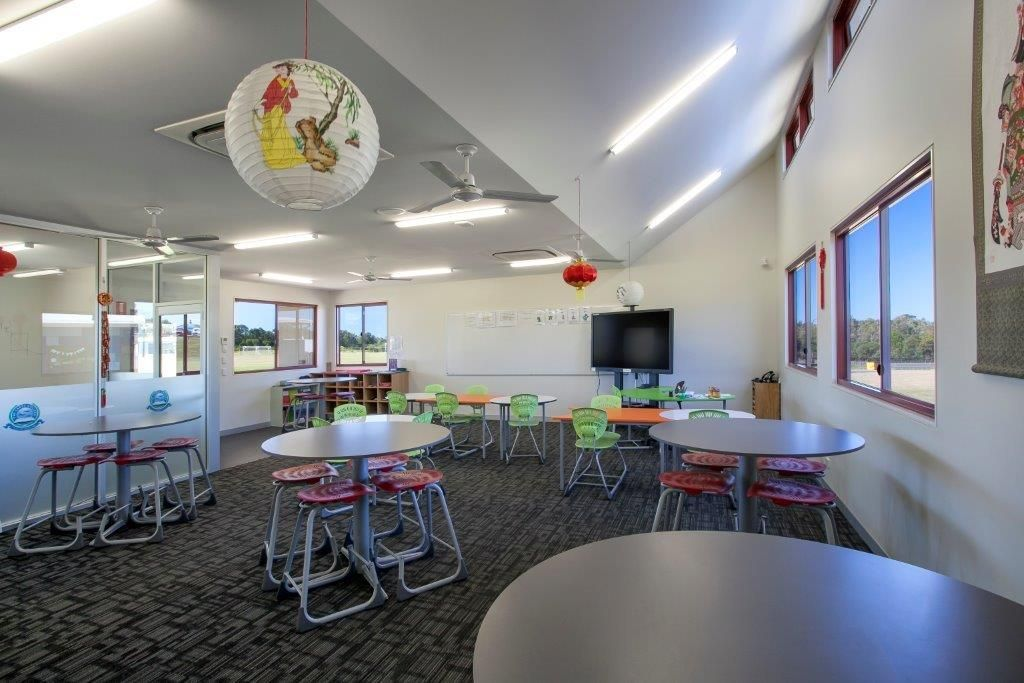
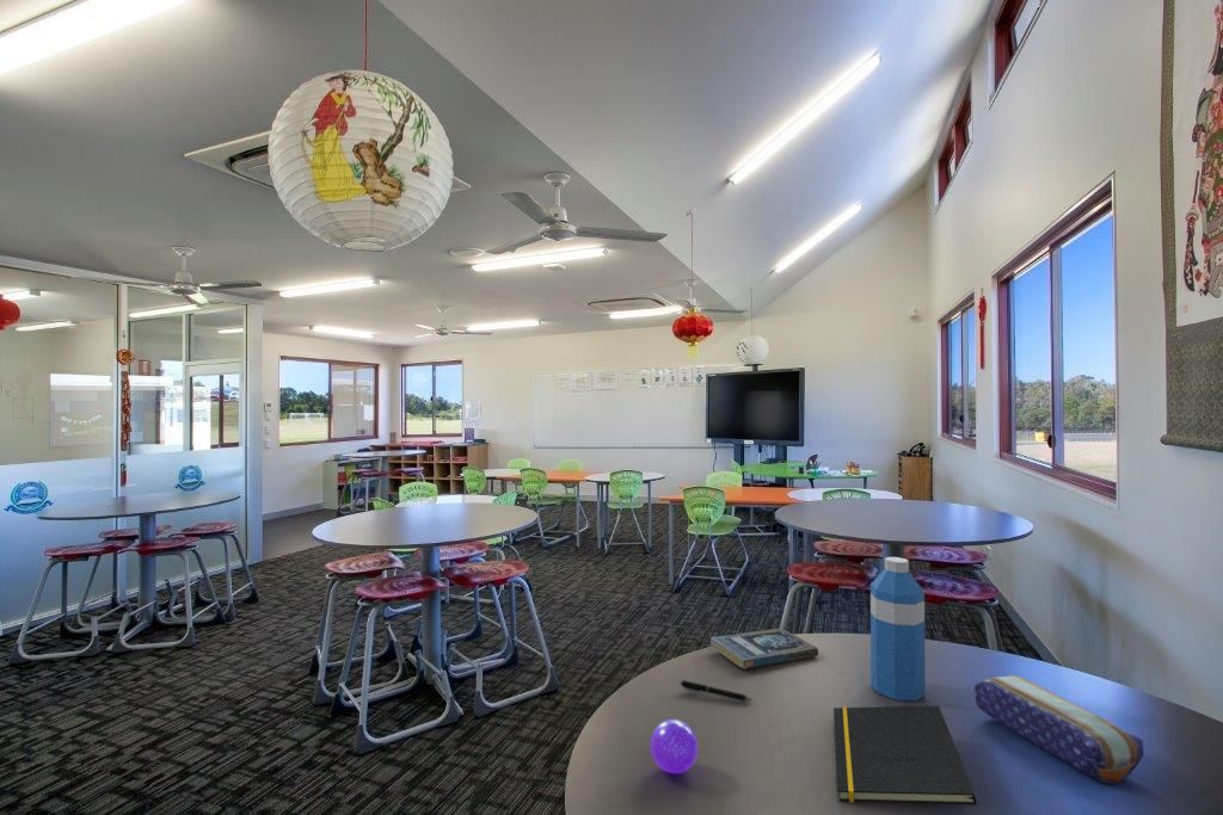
+ notepad [832,704,978,807]
+ pencil case [973,674,1144,785]
+ stress ball [650,718,699,774]
+ book [709,628,819,669]
+ pen [678,679,755,703]
+ water bottle [869,556,927,703]
